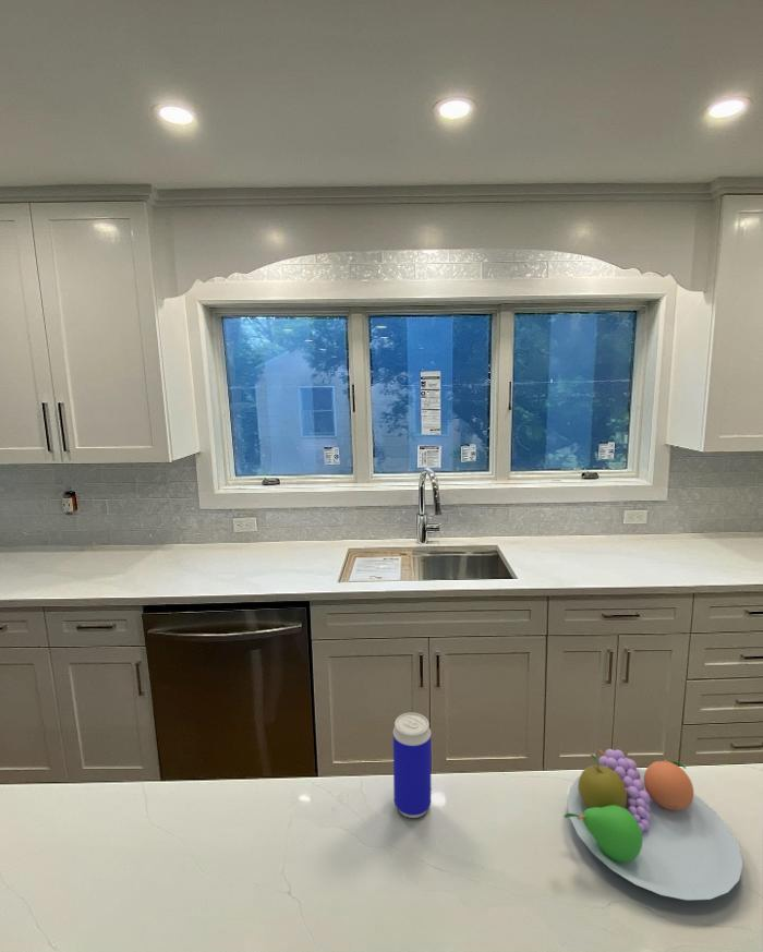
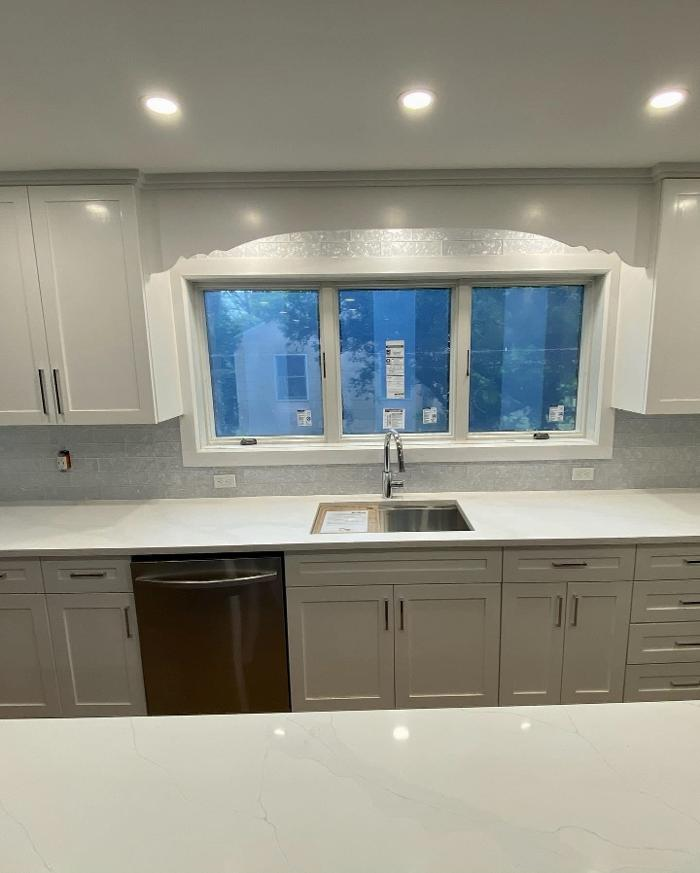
- beverage can [392,711,432,819]
- fruit bowl [562,748,743,901]
